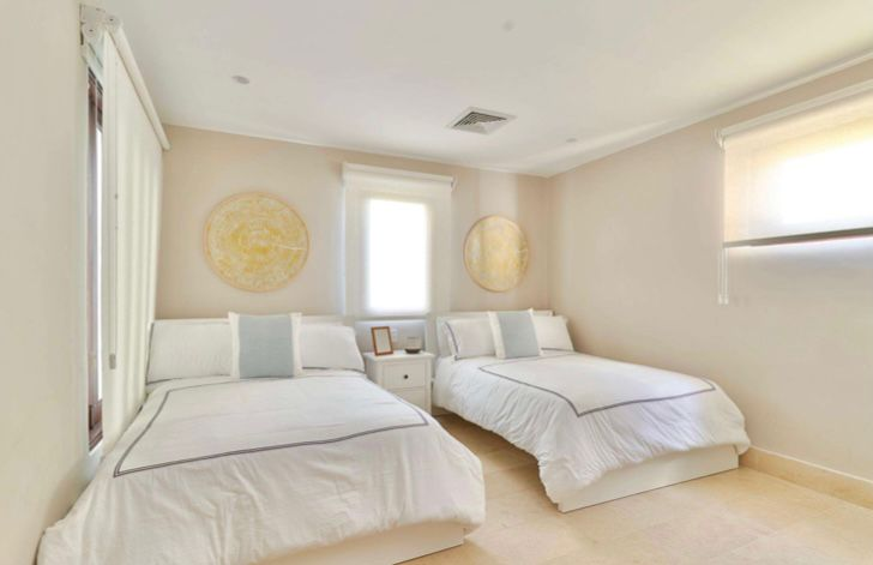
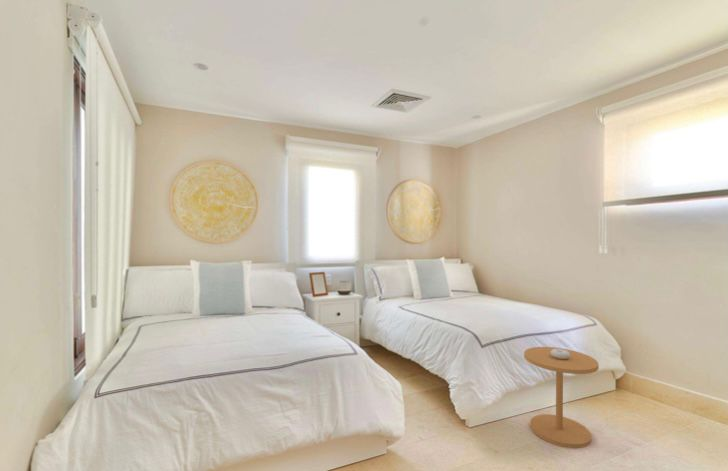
+ side table [523,346,600,449]
